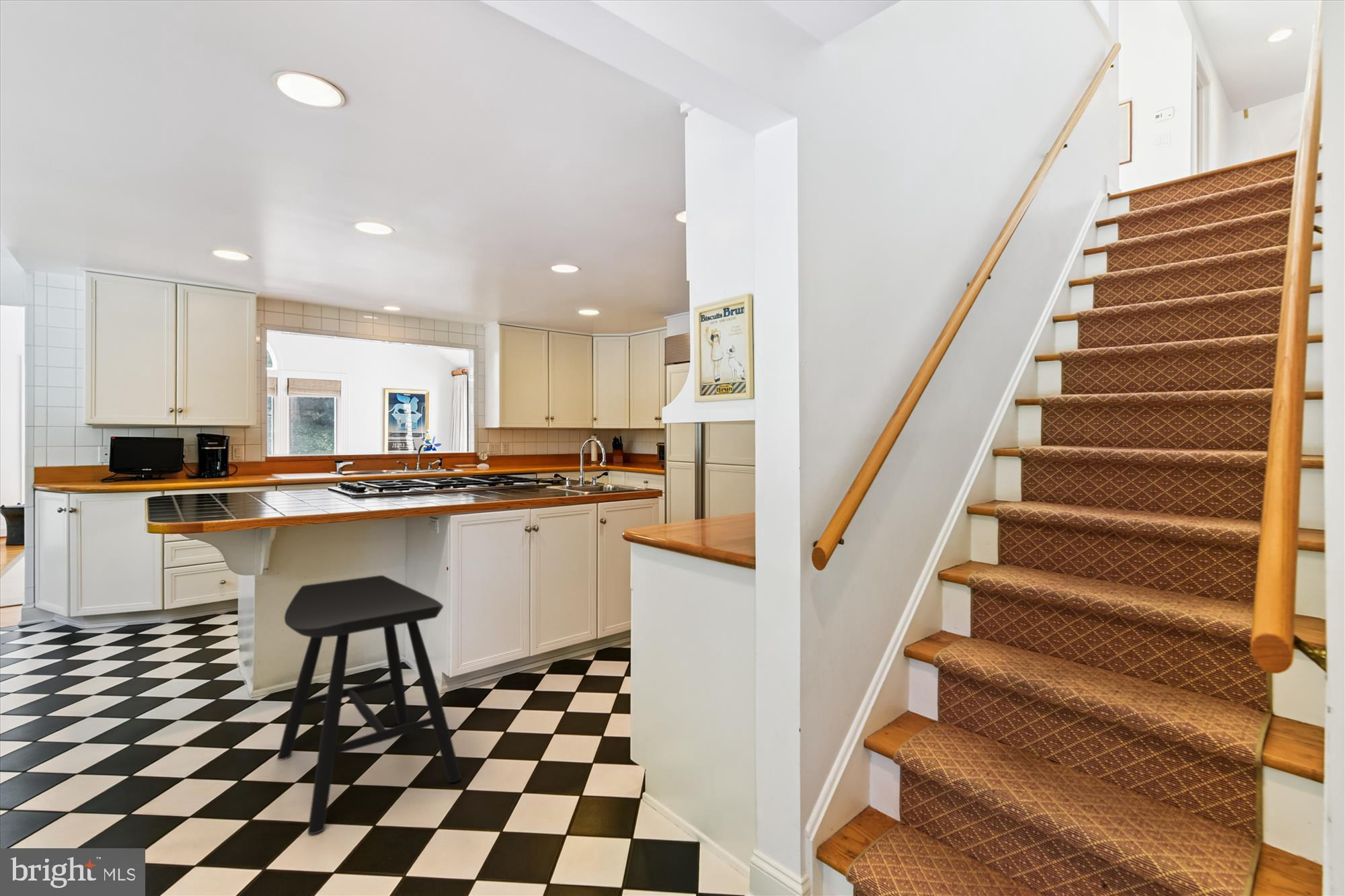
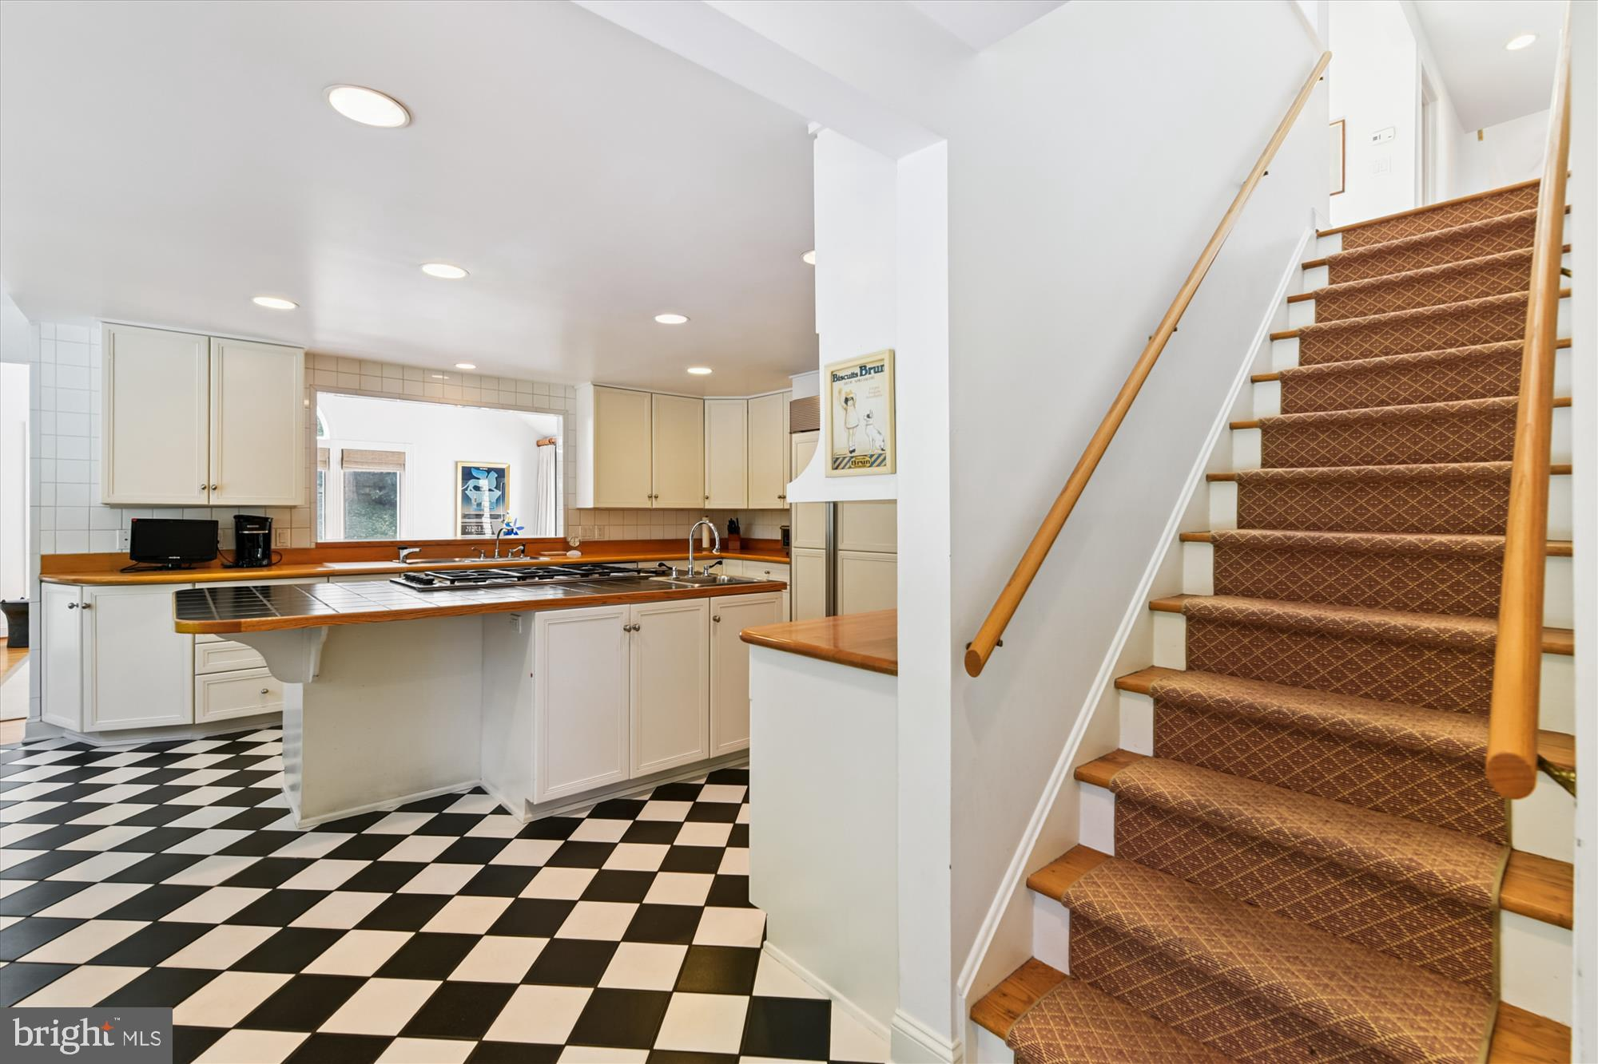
- stool [276,575,462,835]
